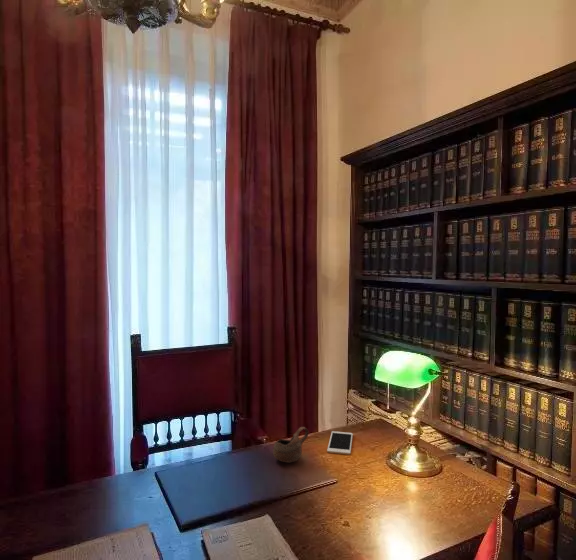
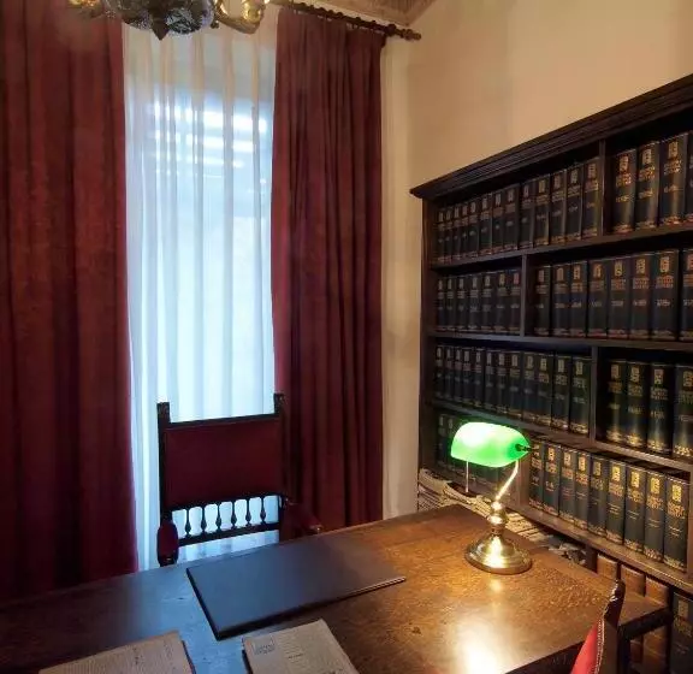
- cup [272,426,310,463]
- cell phone [326,430,354,455]
